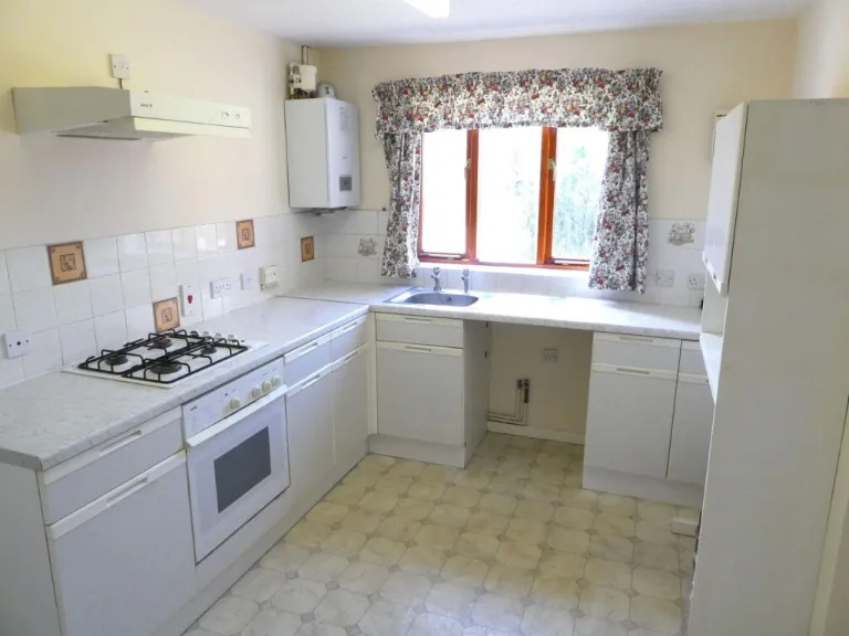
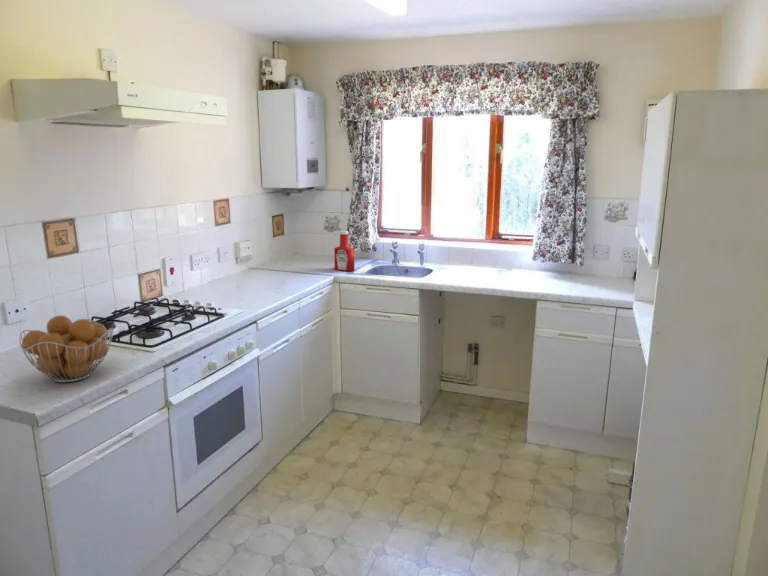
+ soap bottle [333,230,355,272]
+ fruit basket [18,314,114,383]
